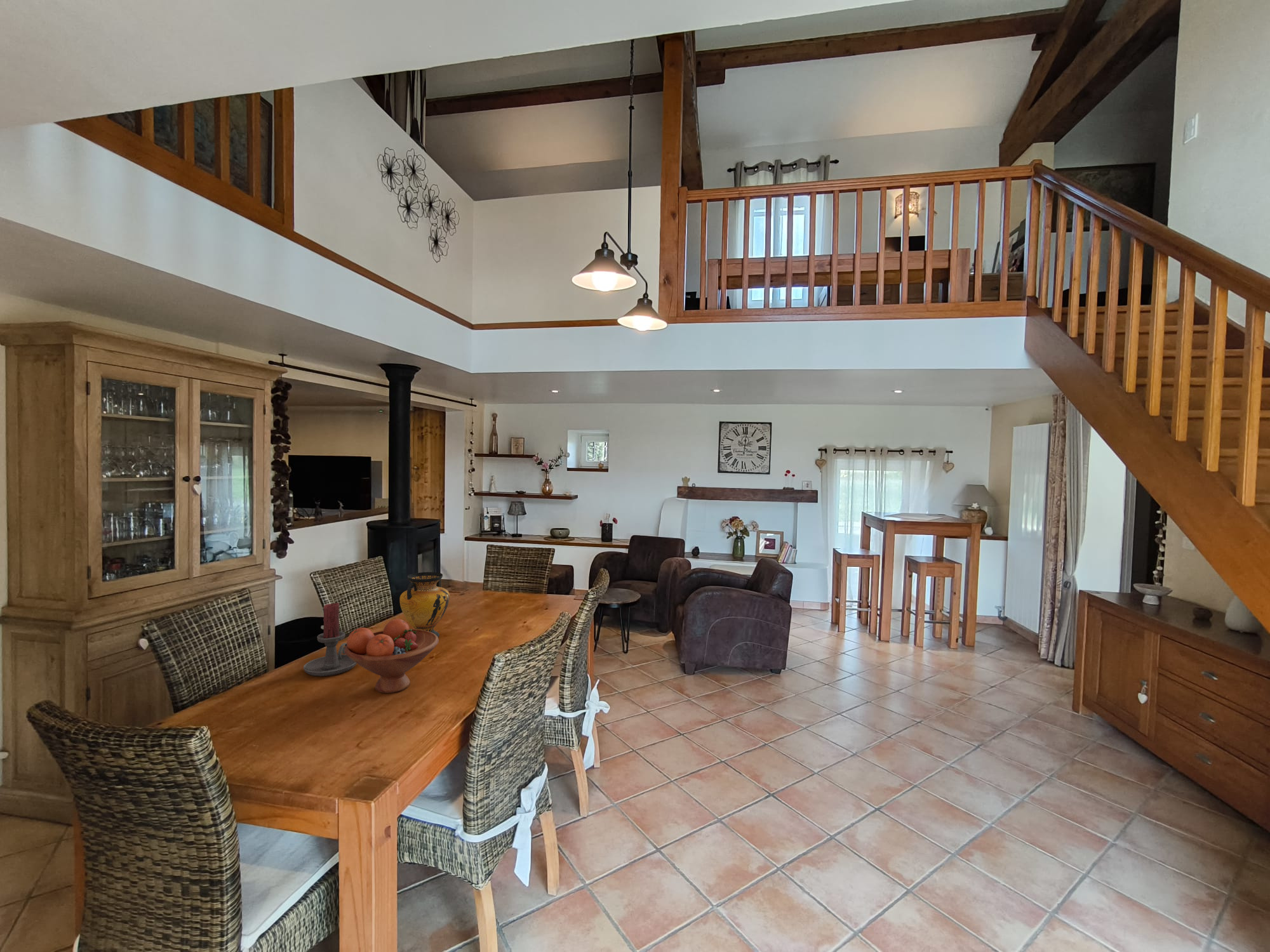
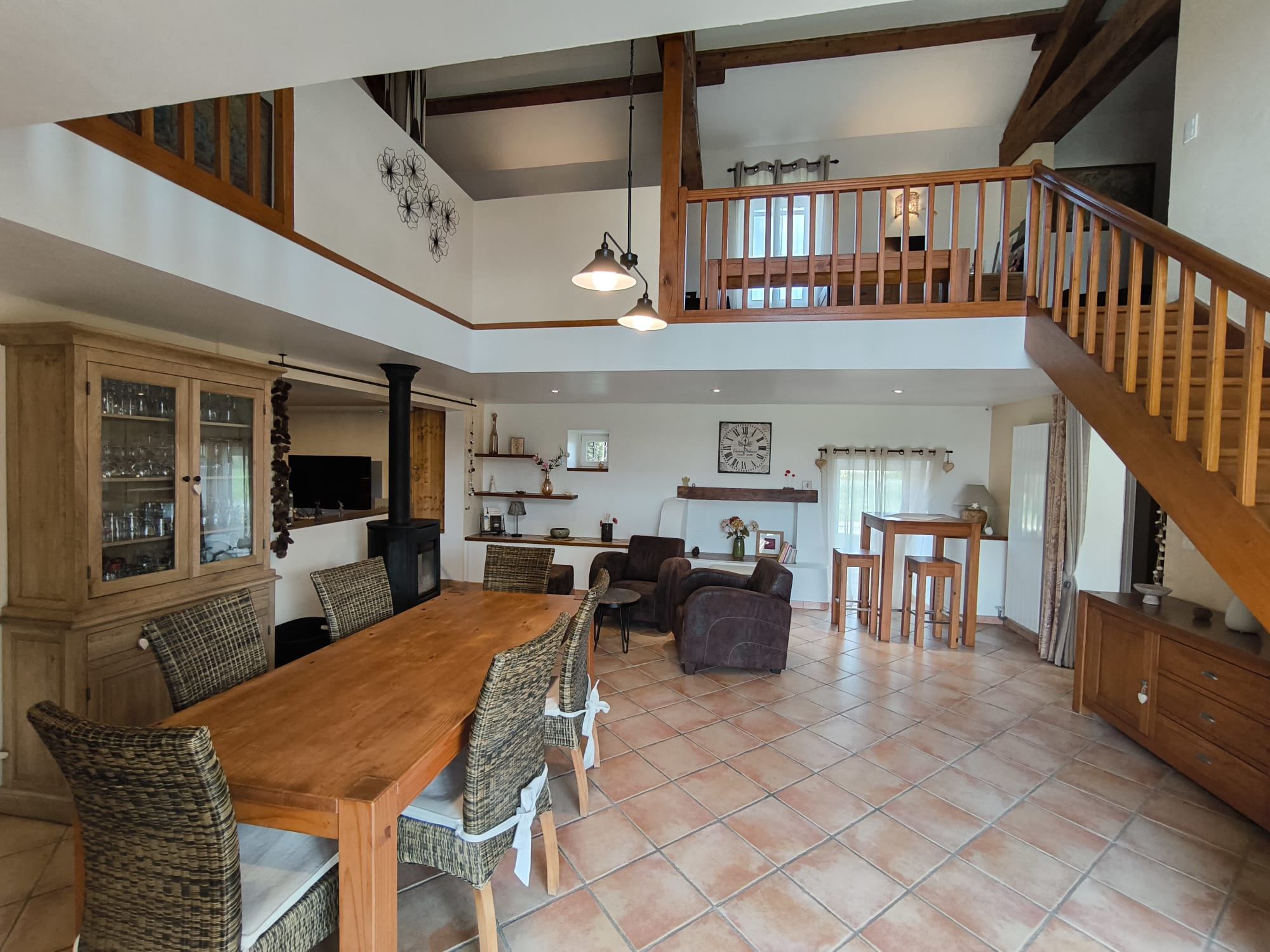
- candle holder [303,602,358,677]
- fruit bowl [344,618,439,694]
- vase [399,571,450,638]
